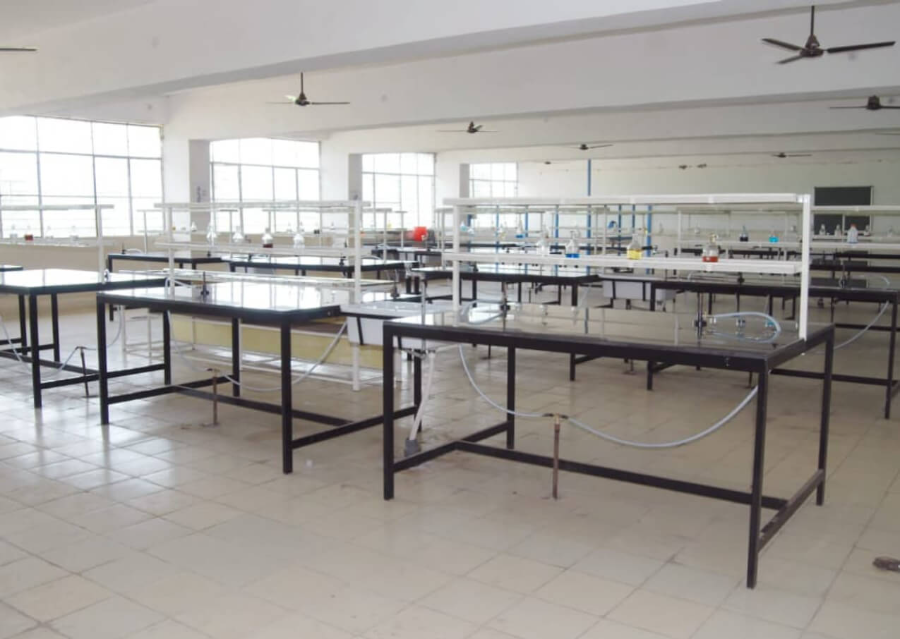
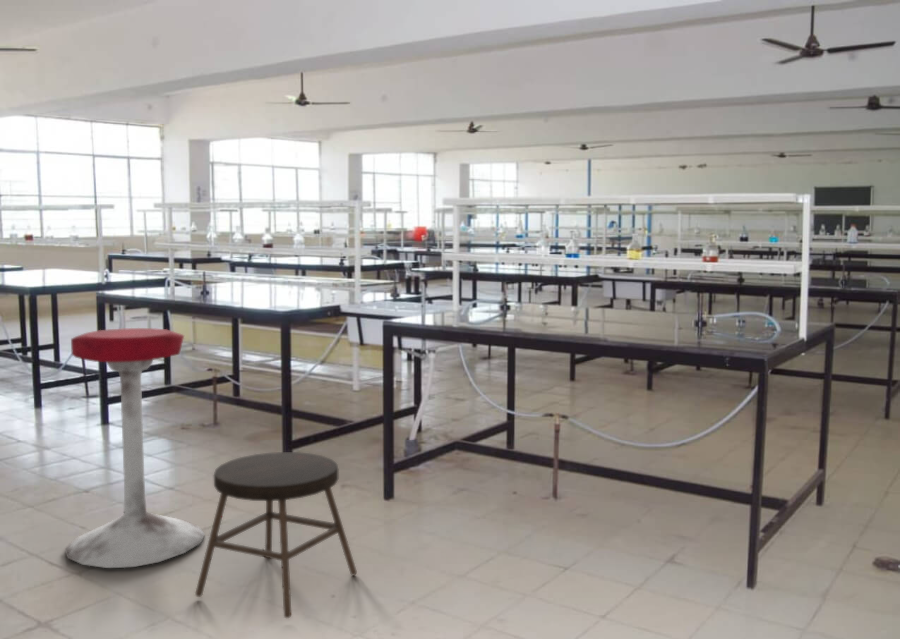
+ stool [64,327,206,569]
+ stool [194,451,358,619]
